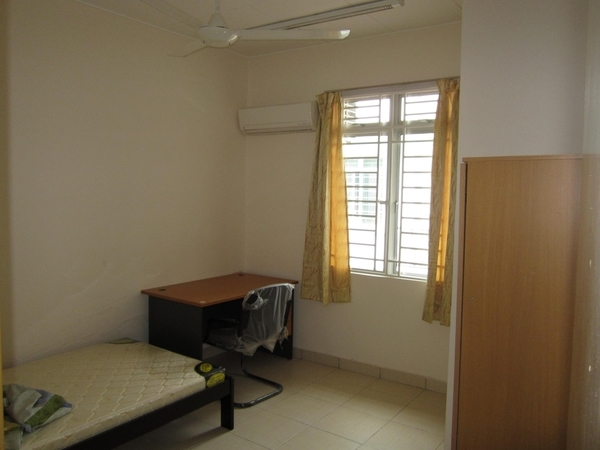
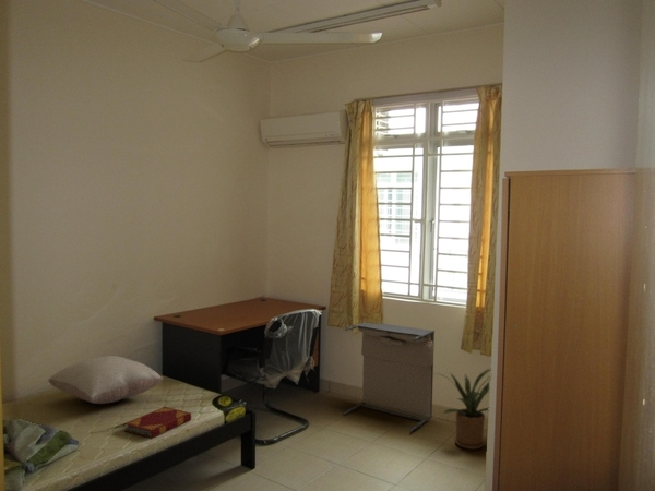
+ house plant [434,368,491,451]
+ laundry hamper [343,321,436,433]
+ hardback book [123,406,192,440]
+ pillow [47,355,165,405]
